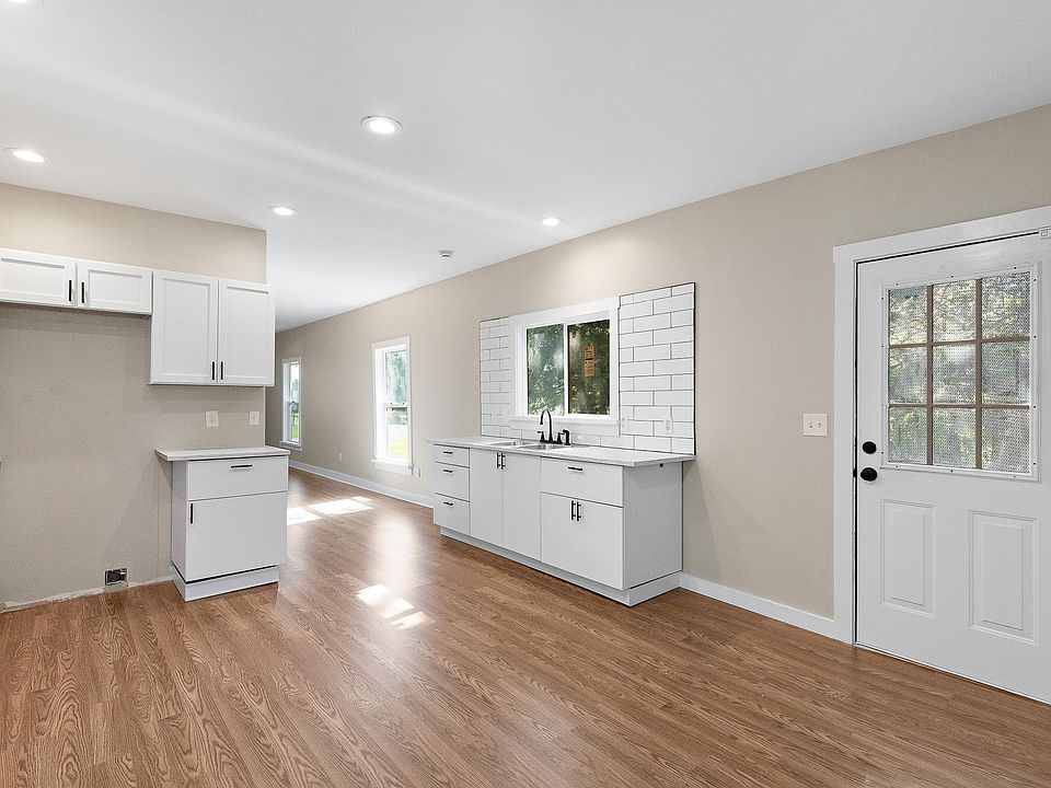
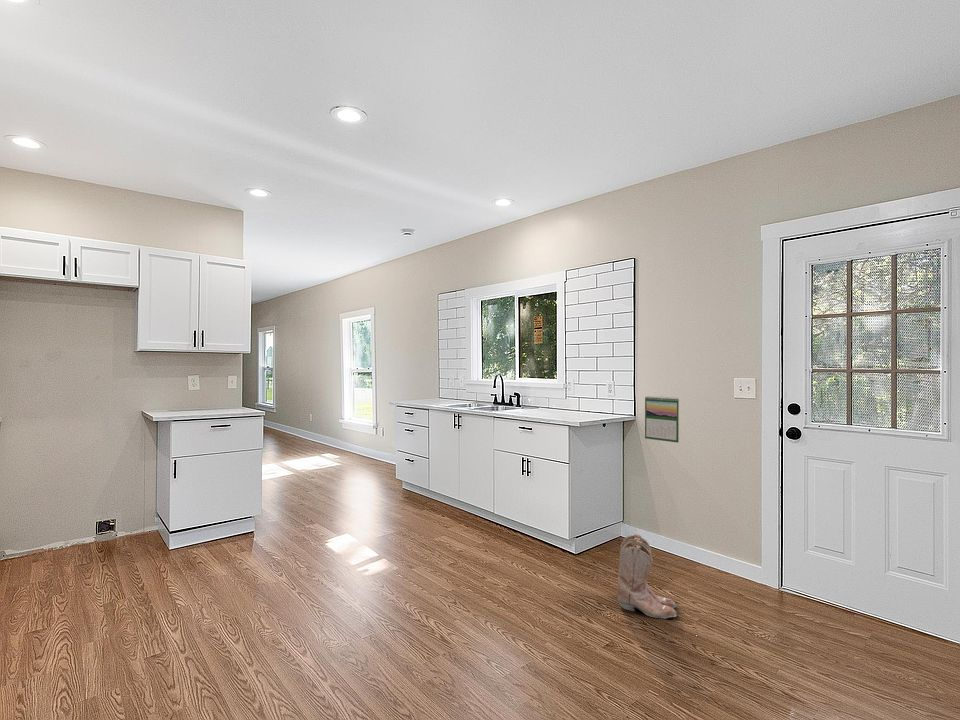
+ boots [616,533,678,620]
+ calendar [644,395,680,444]
